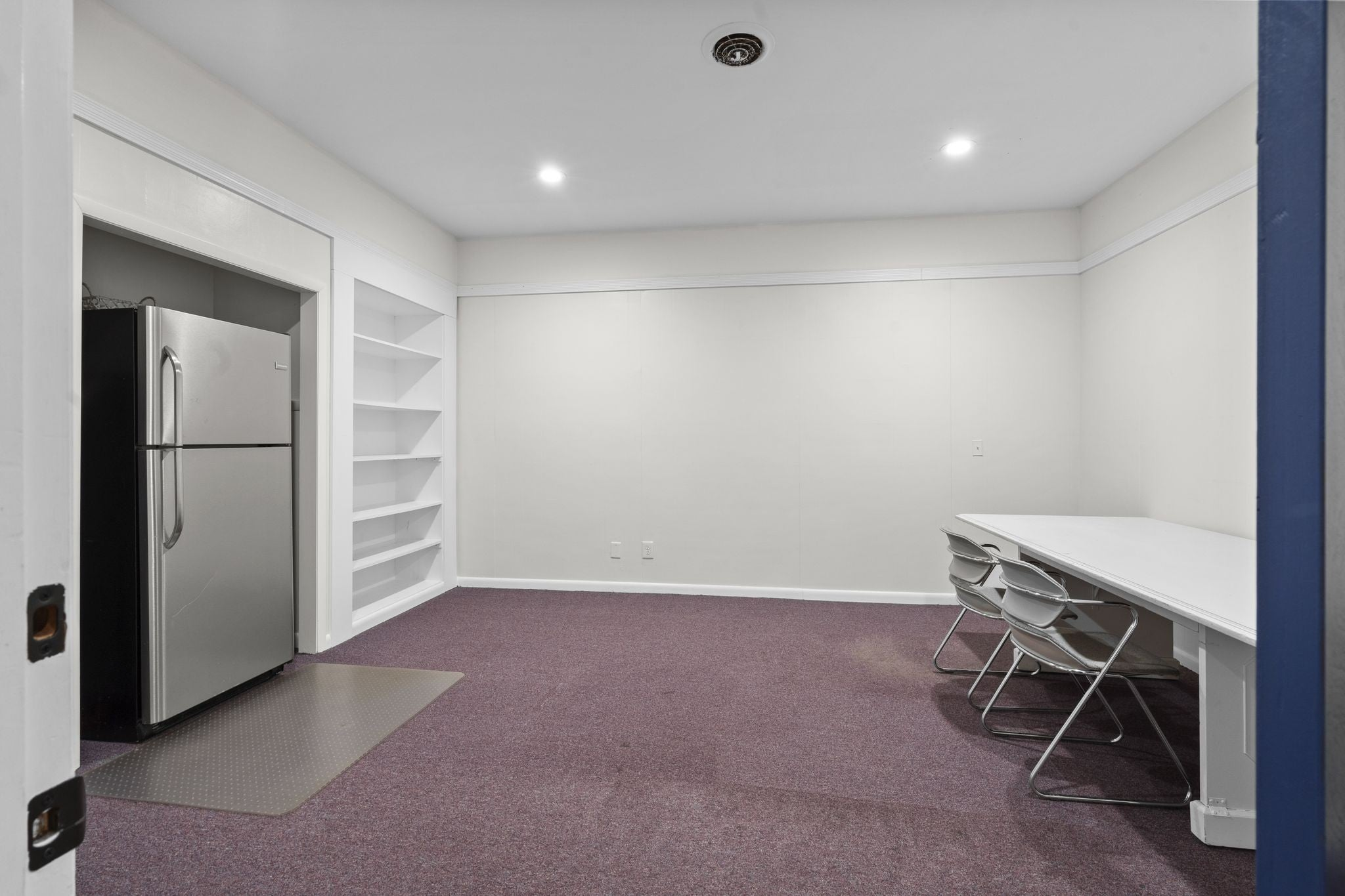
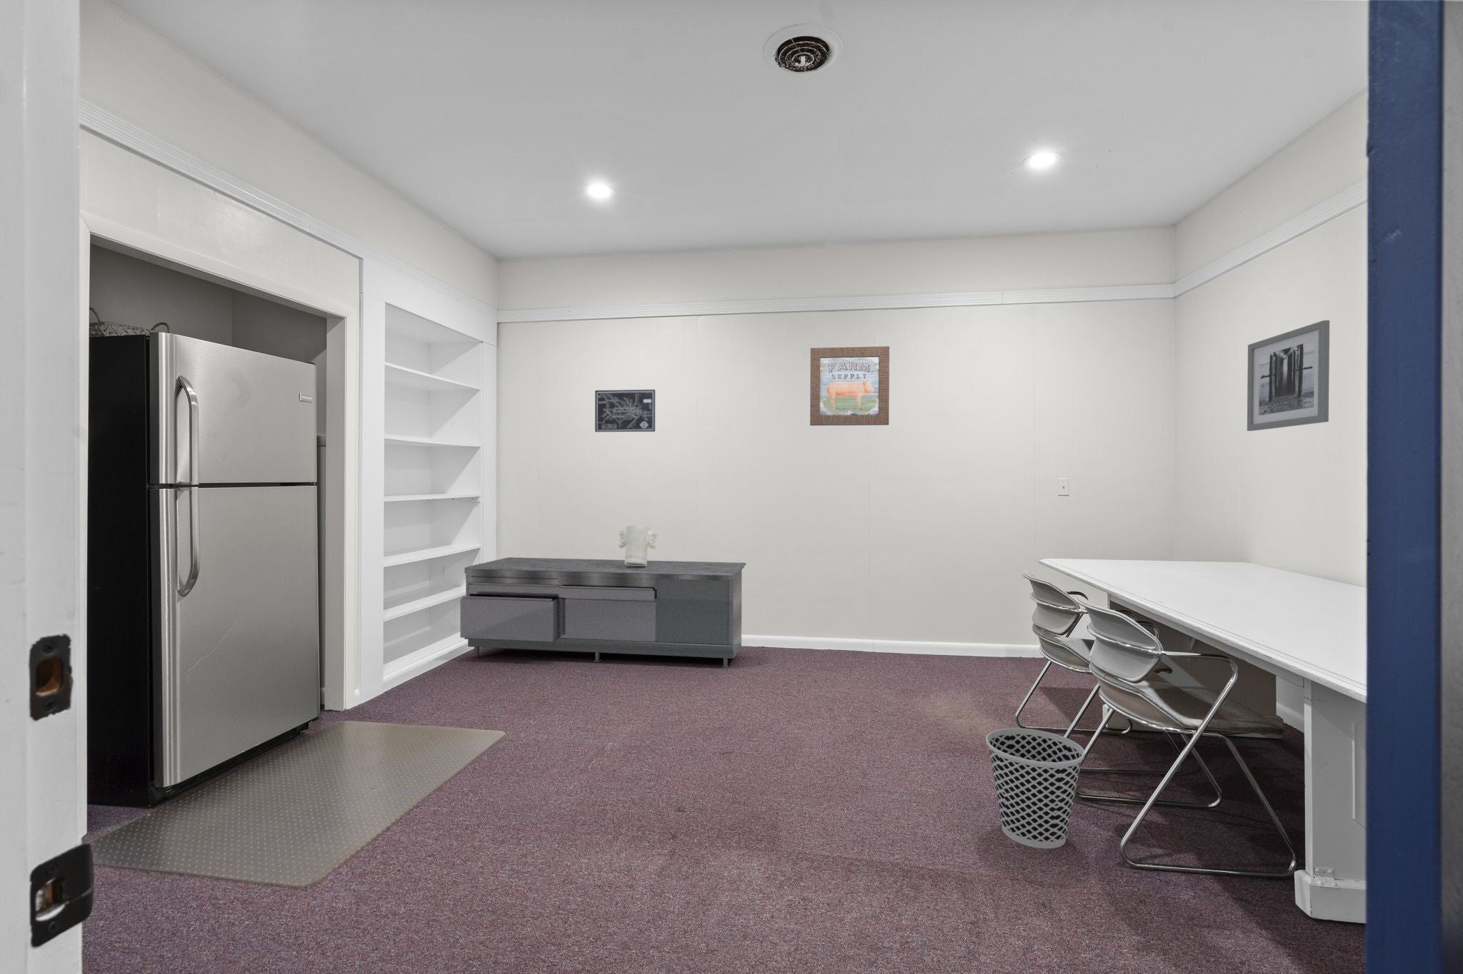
+ wastebasket [985,728,1086,849]
+ wall art [1247,320,1330,432]
+ wall art [809,346,890,426]
+ decorative vase [618,524,659,566]
+ wall art [594,389,656,433]
+ sideboard [459,557,746,670]
